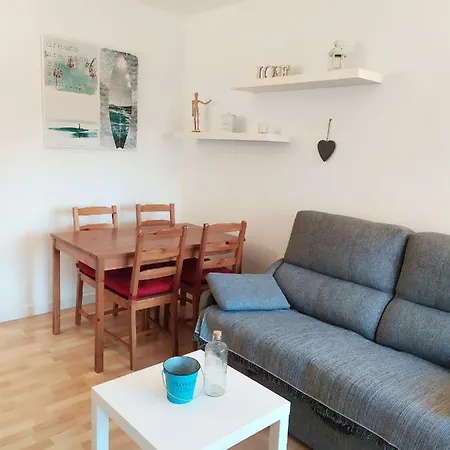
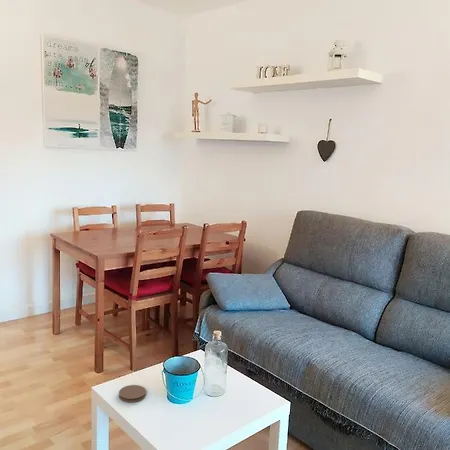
+ coaster [118,384,147,403]
